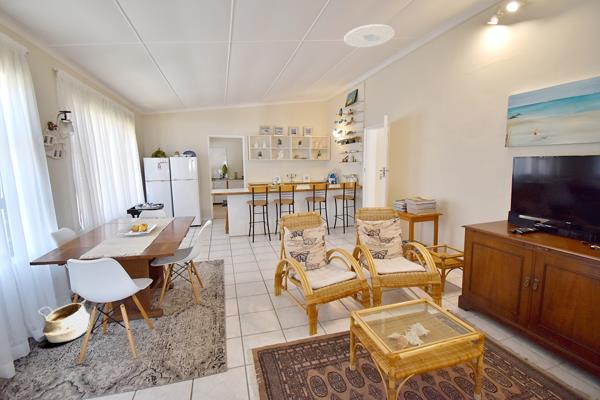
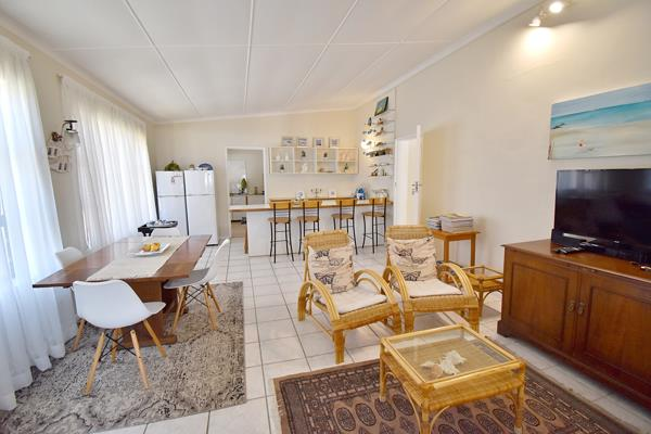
- woven basket [38,298,91,344]
- ceiling light [343,23,395,48]
